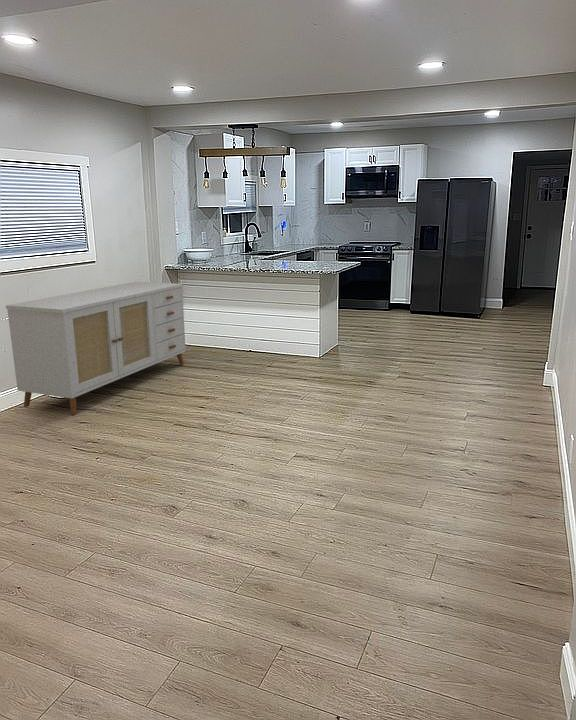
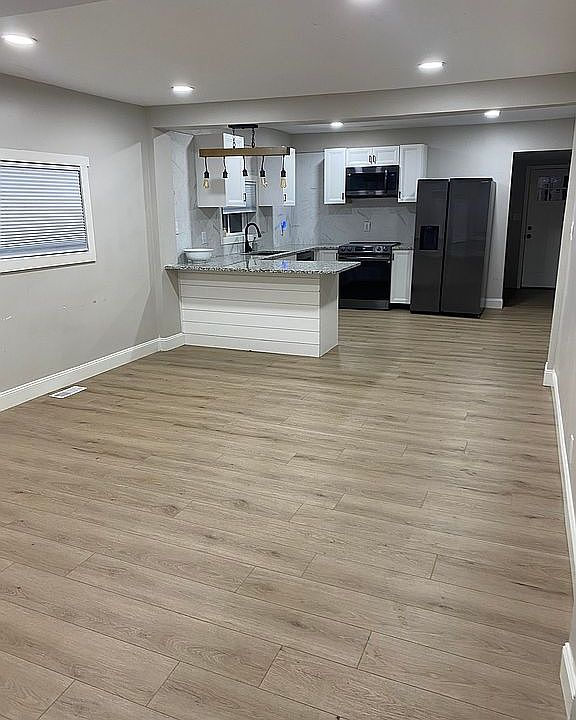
- sideboard [5,281,187,416]
